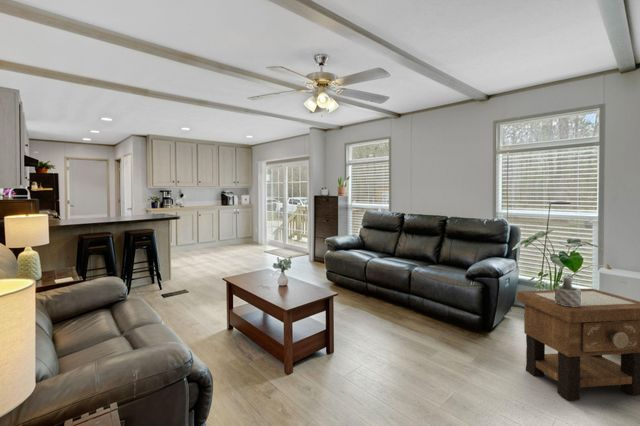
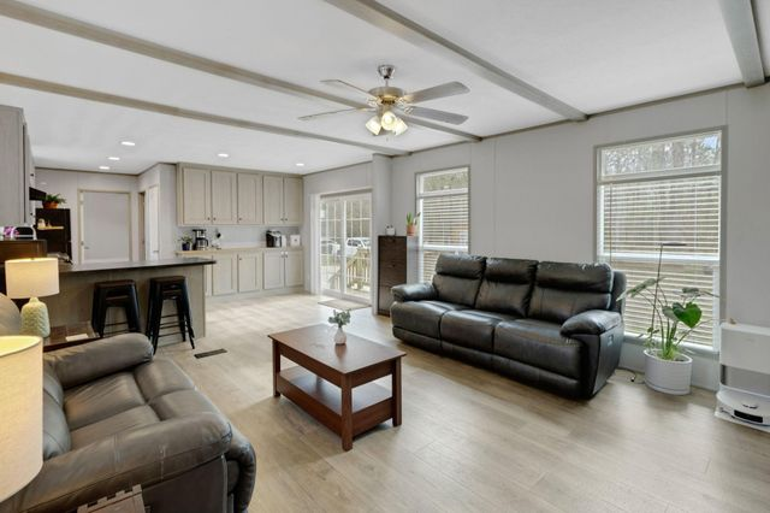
- succulent plant [554,275,581,307]
- side table [516,288,640,401]
